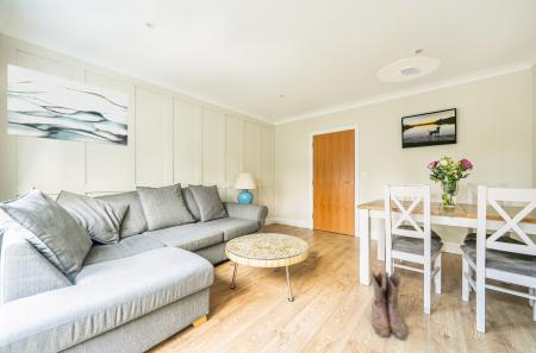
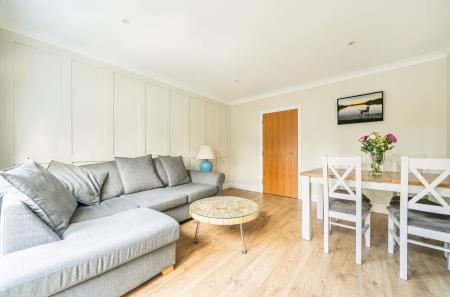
- boots [369,270,409,341]
- ceiling light [376,55,441,83]
- wall art [6,63,129,147]
